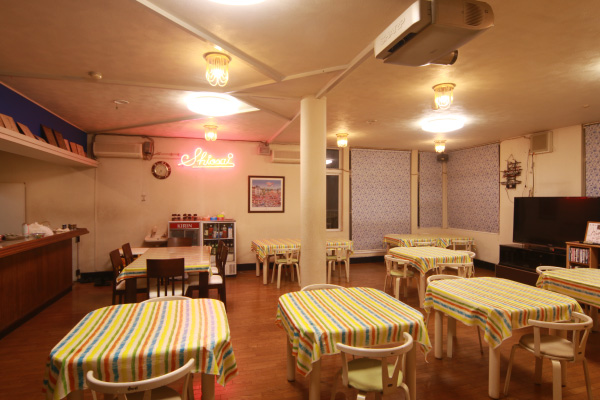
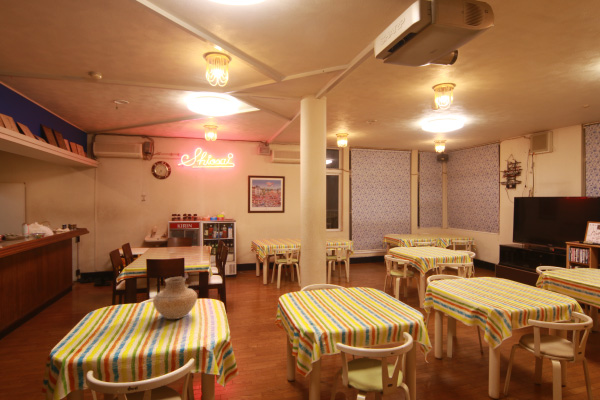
+ vase [152,276,198,320]
